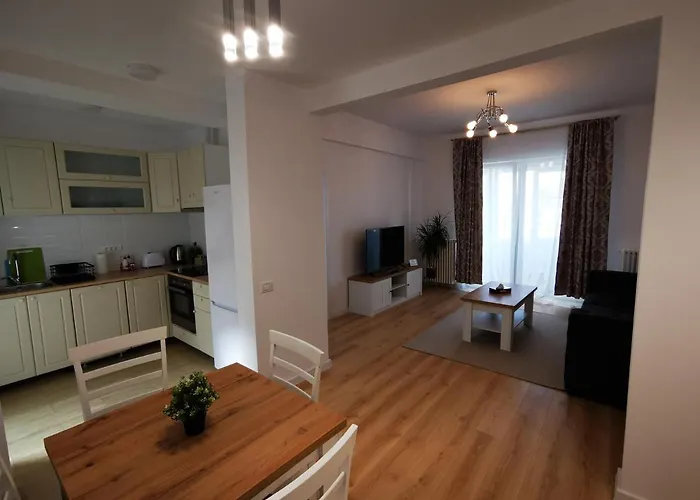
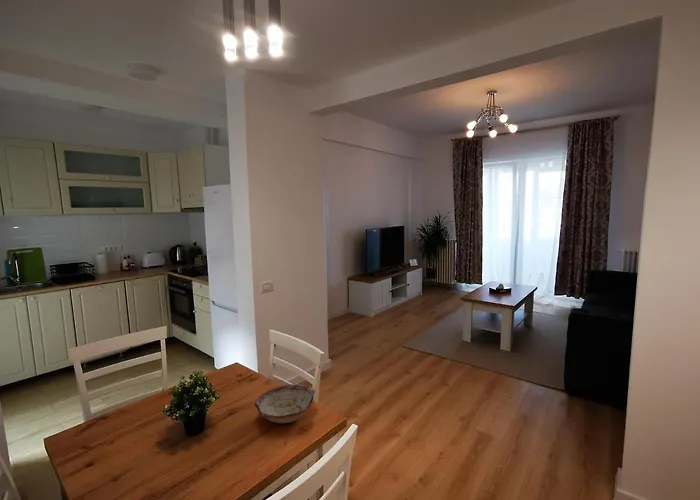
+ bowl [254,383,316,424]
